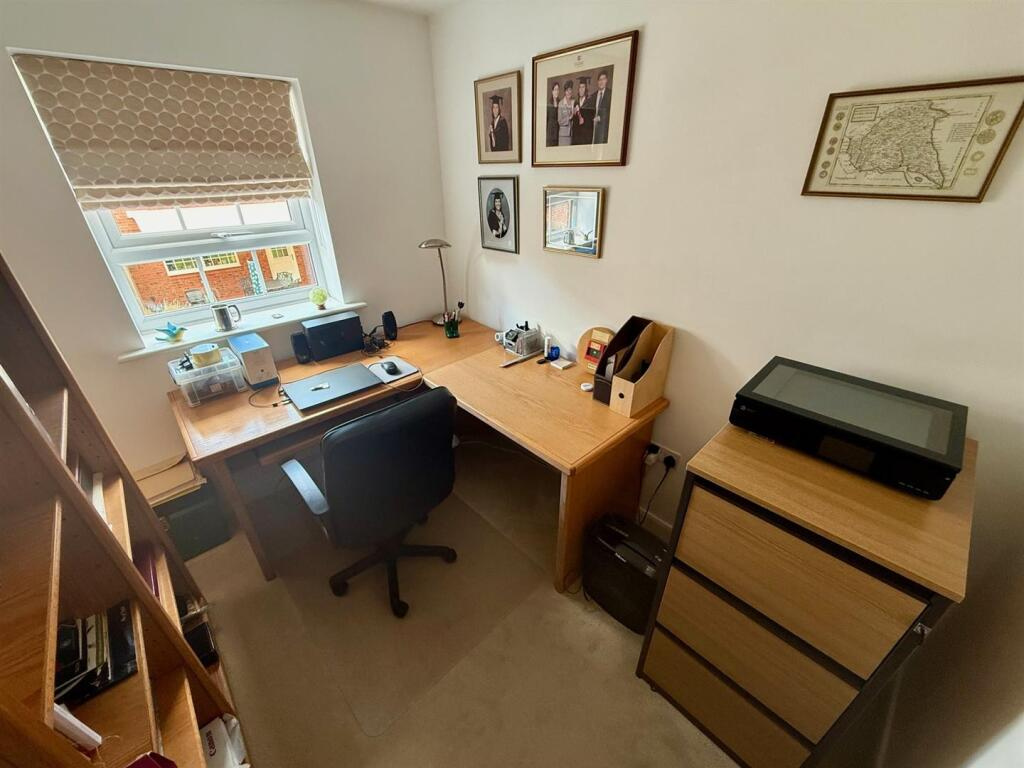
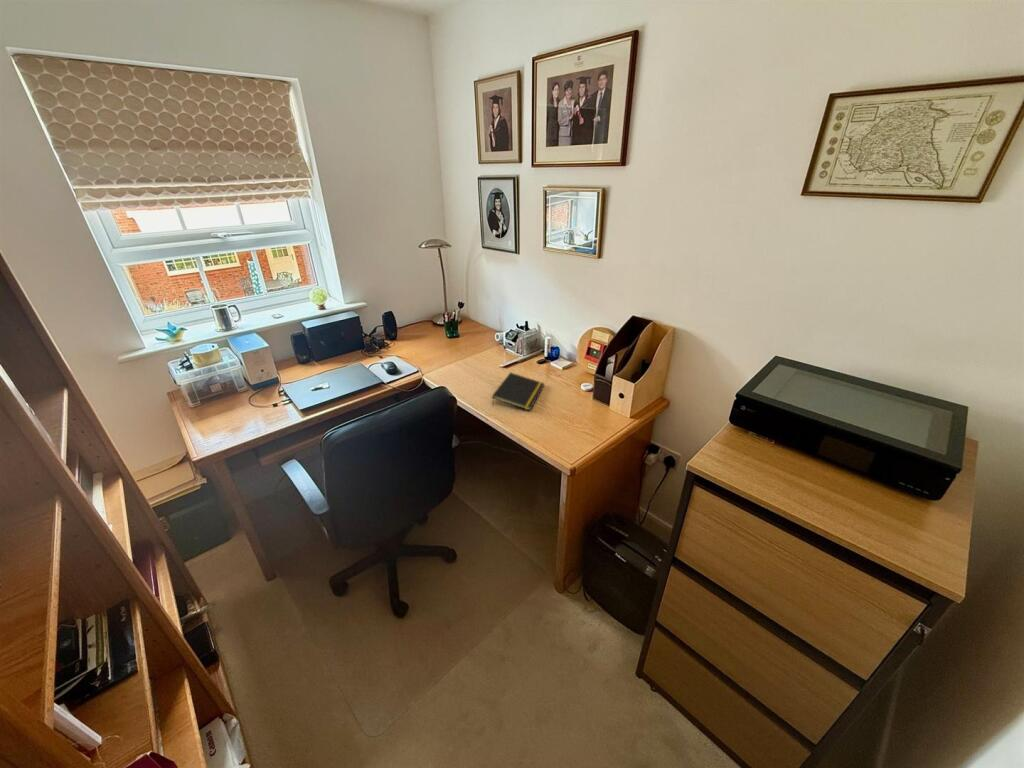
+ notepad [491,371,546,411]
